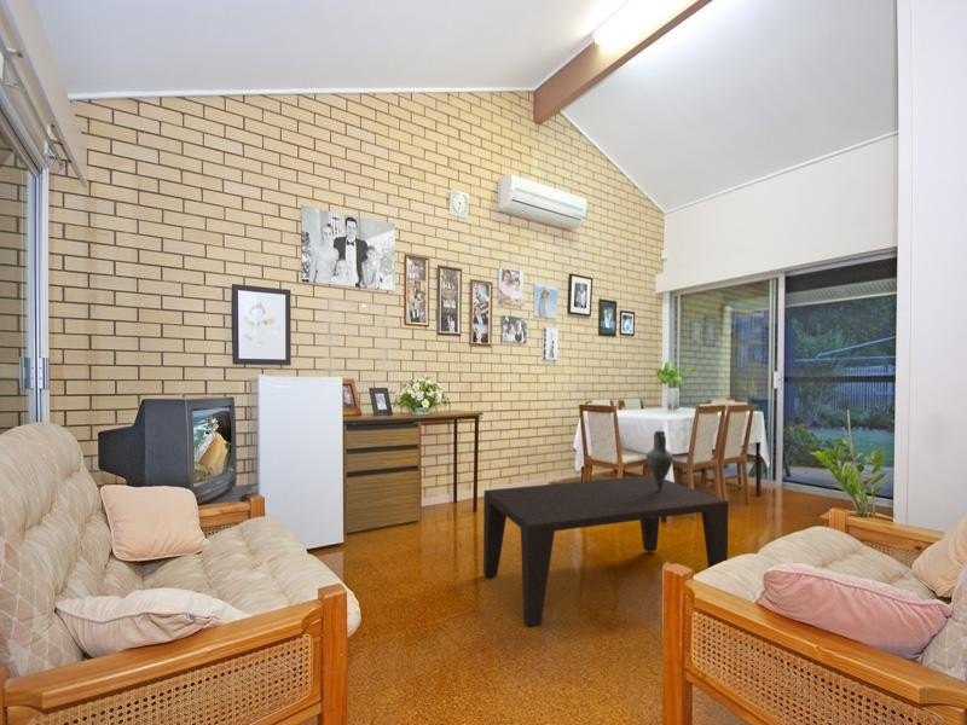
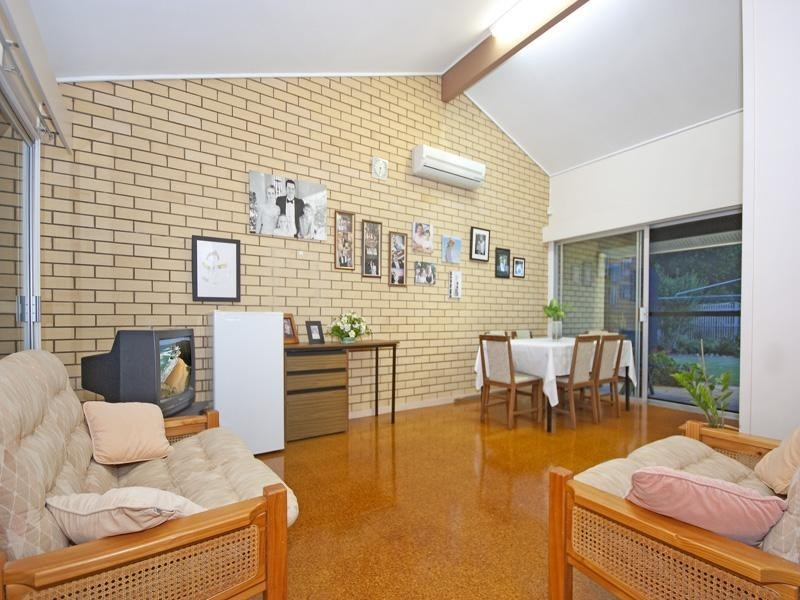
- coffee table [482,474,729,630]
- vase [645,430,674,492]
